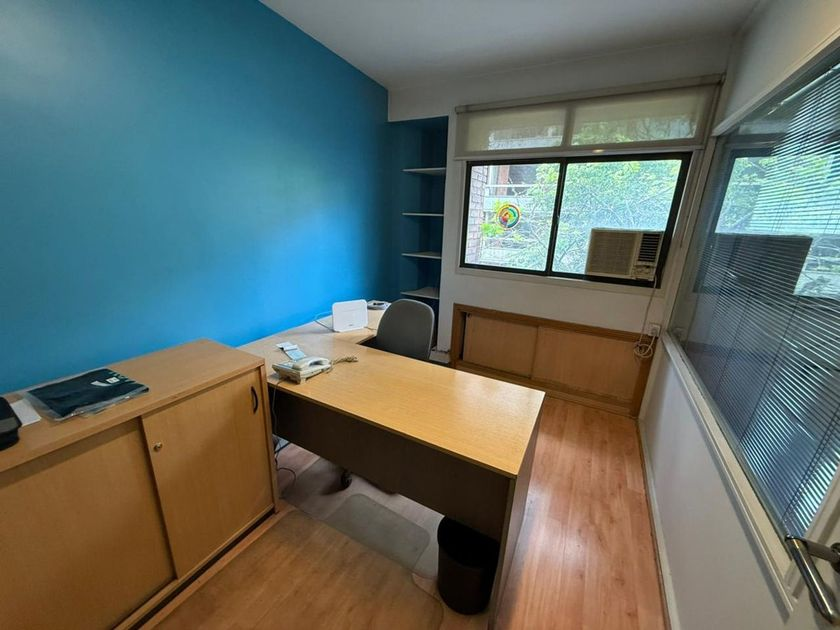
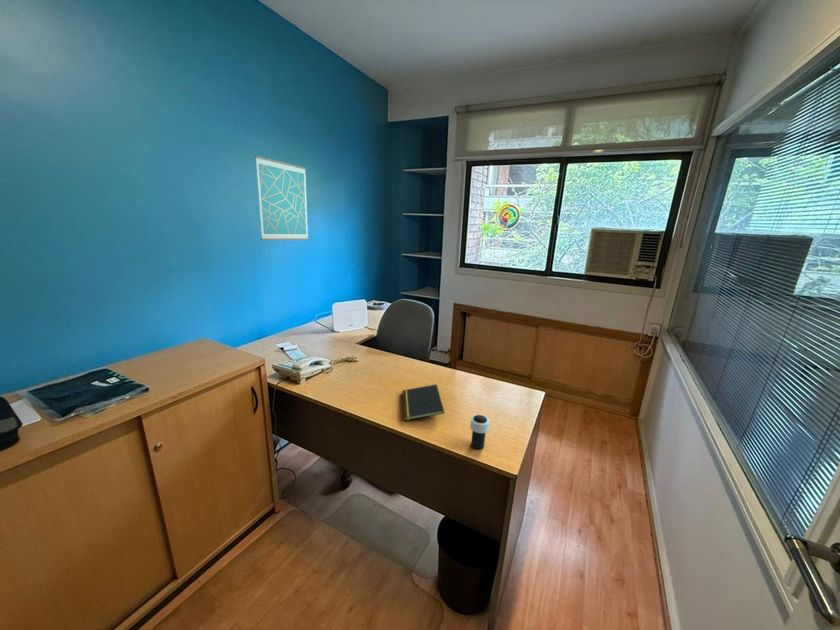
+ wall art [254,155,310,241]
+ cup [469,414,491,450]
+ notepad [401,383,445,422]
